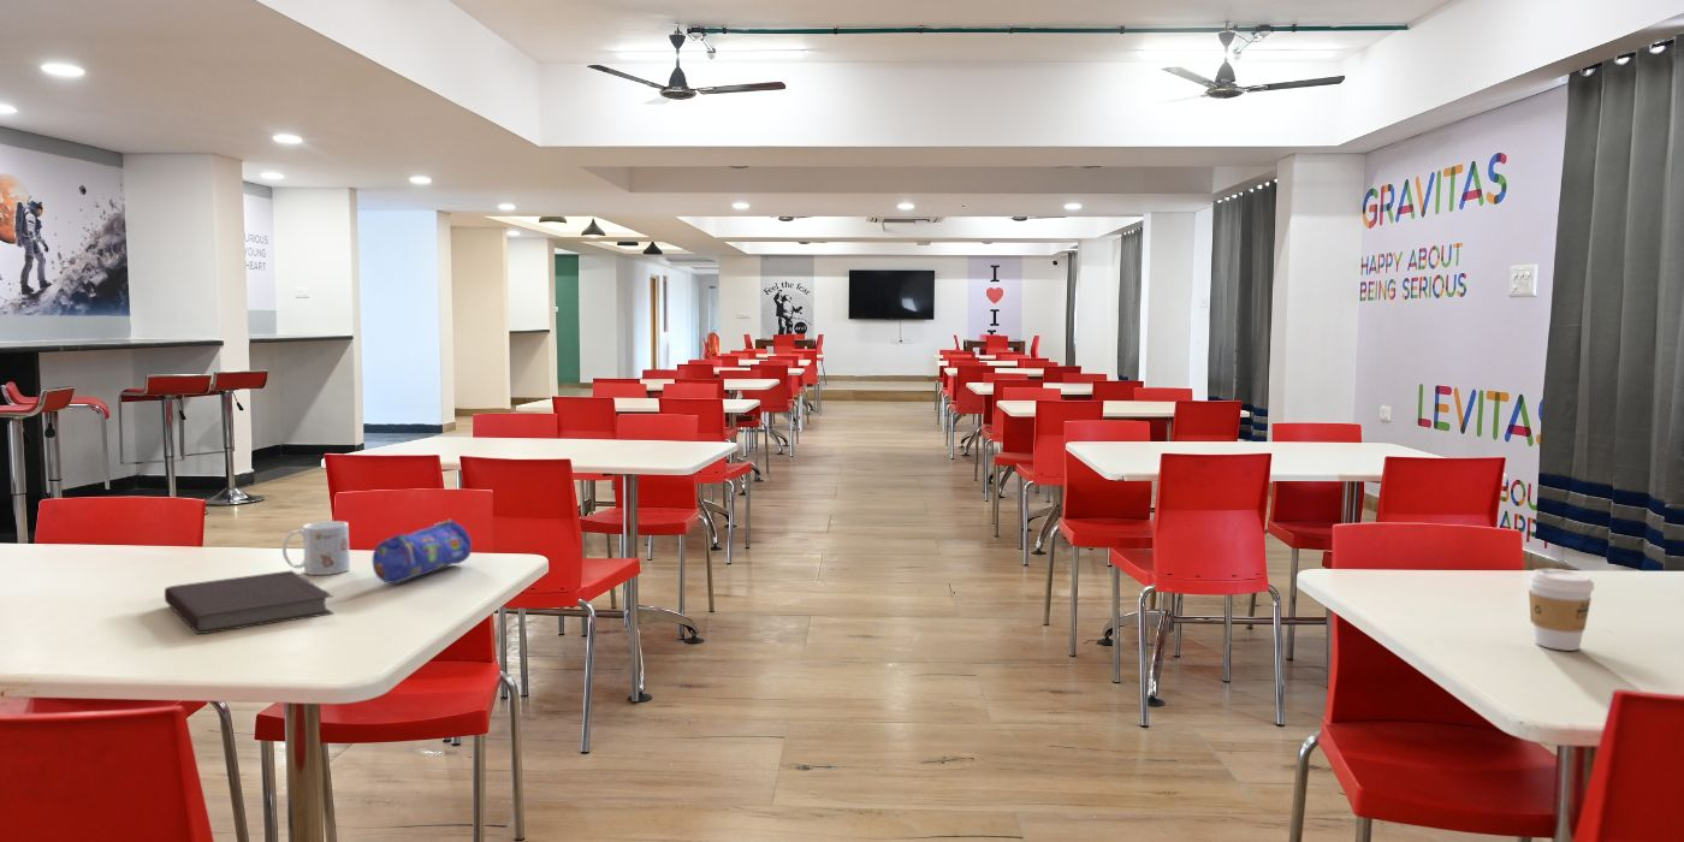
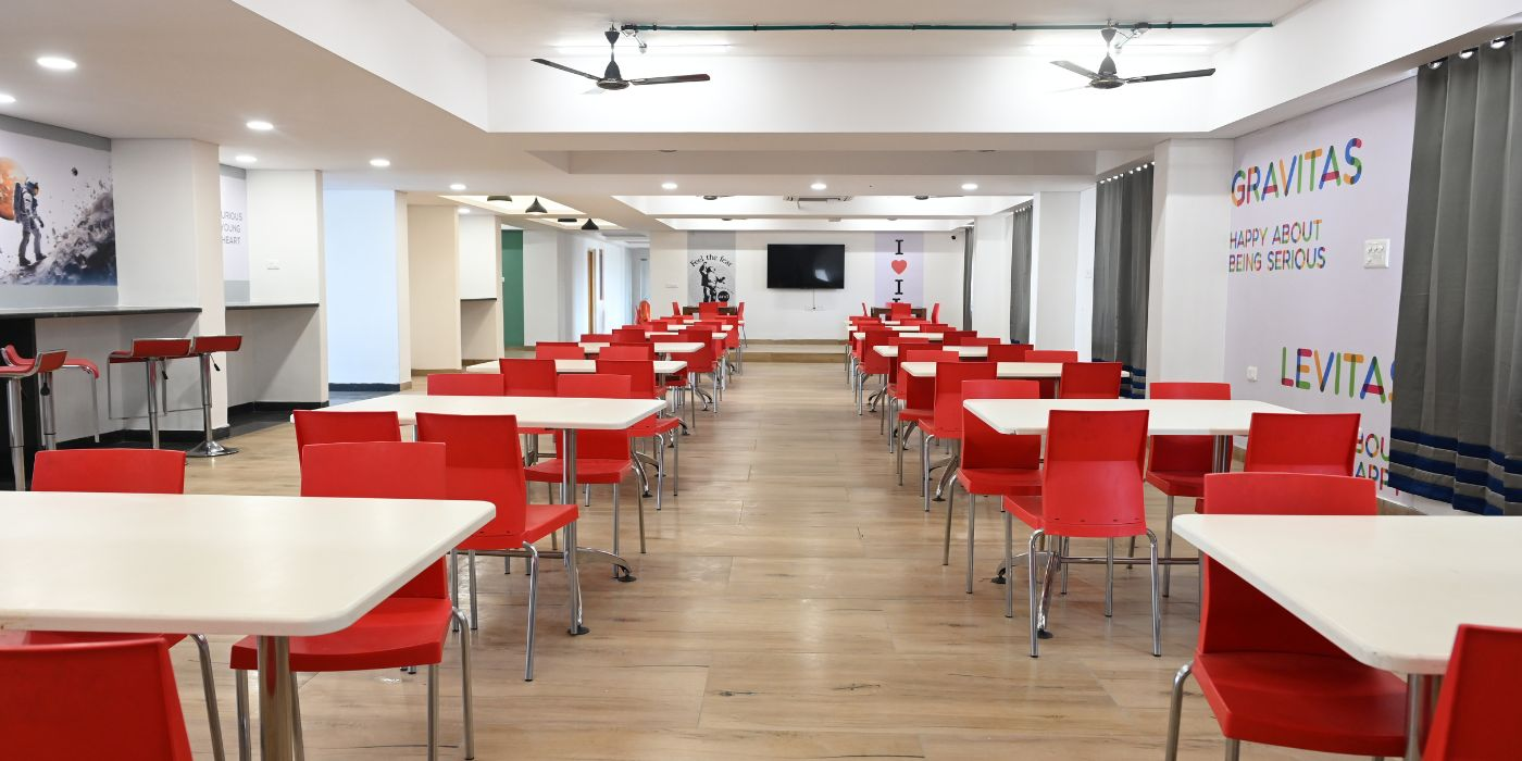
- mug [281,520,351,576]
- pencil case [370,518,473,585]
- notebook [164,569,334,635]
- coffee cup [1528,568,1595,652]
